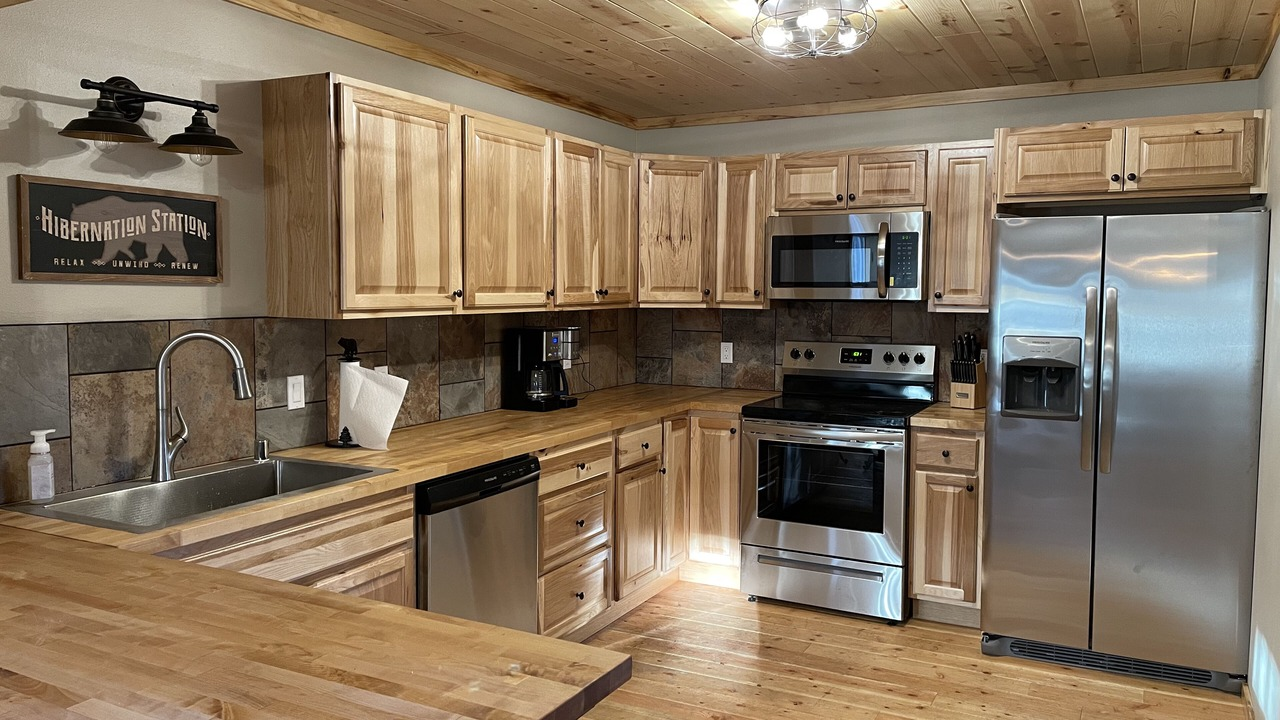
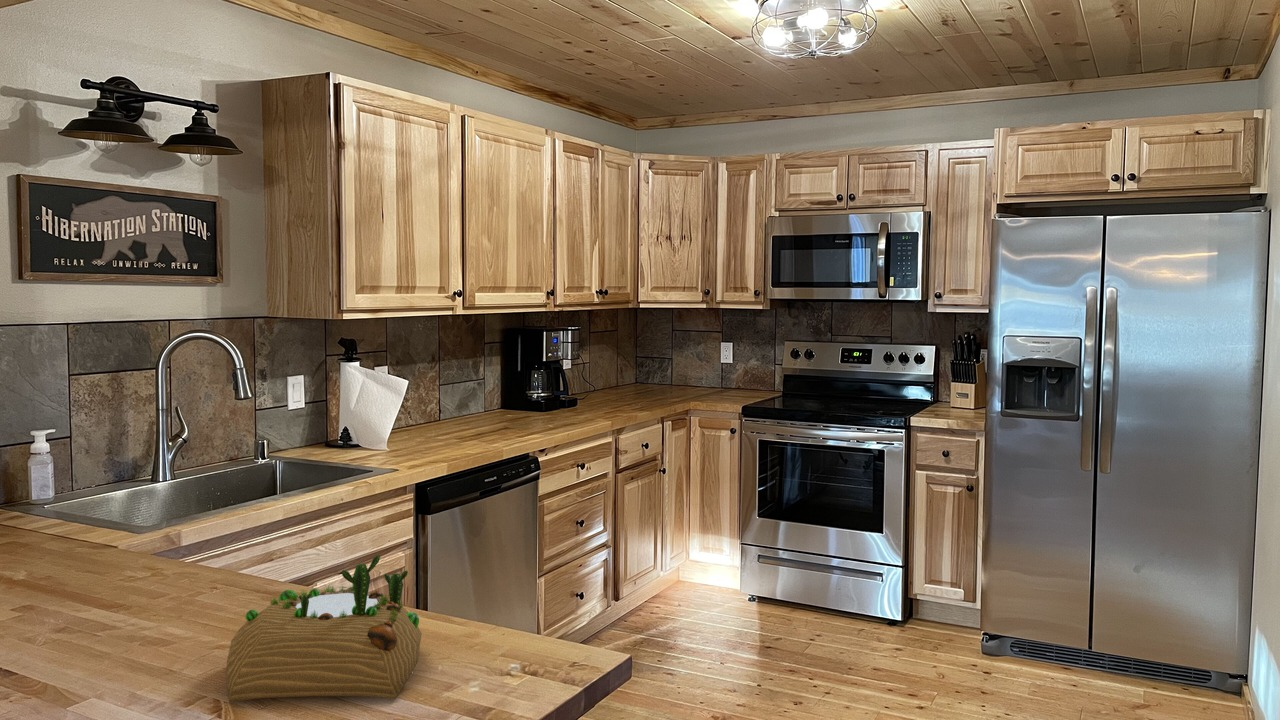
+ succulent planter [225,554,423,703]
